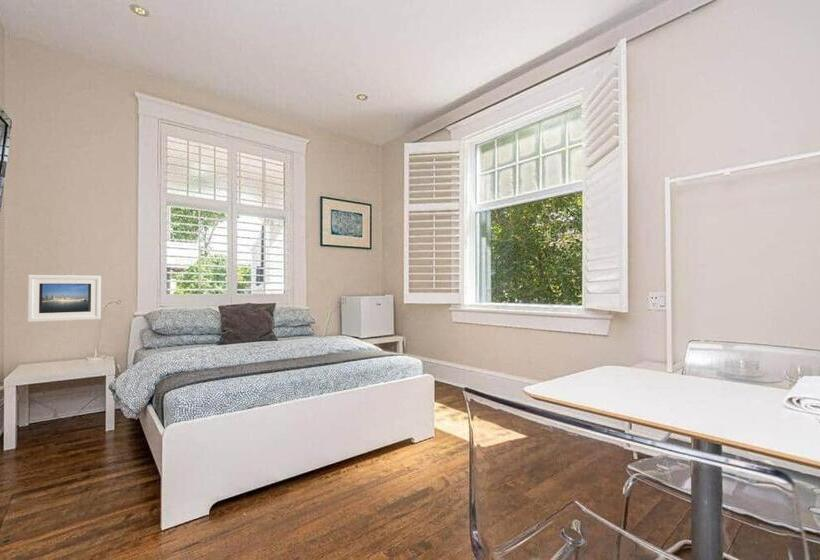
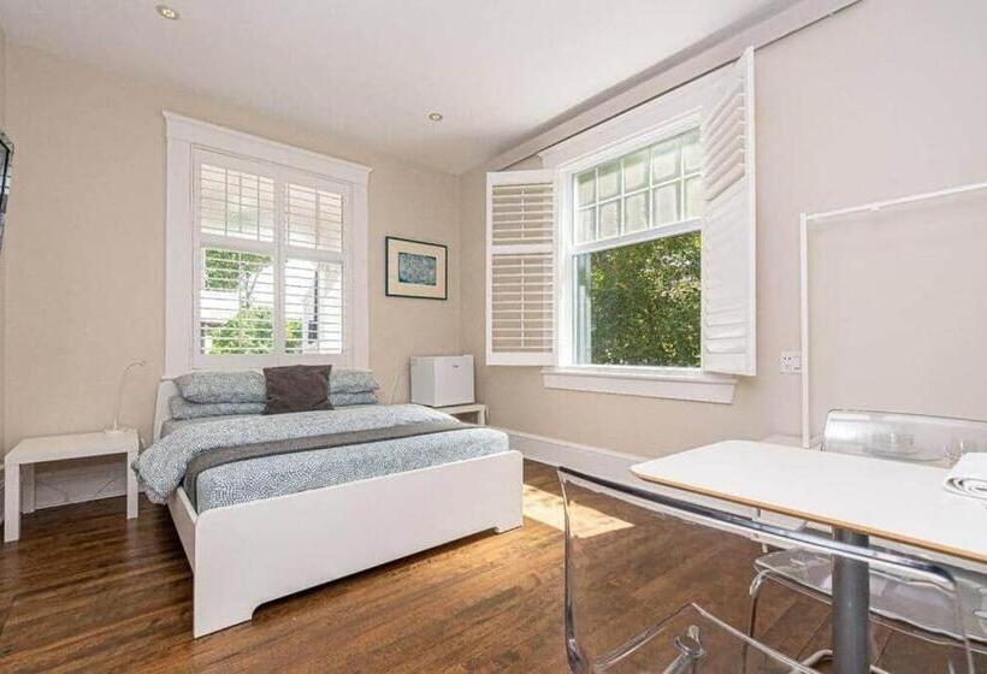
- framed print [27,274,102,323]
